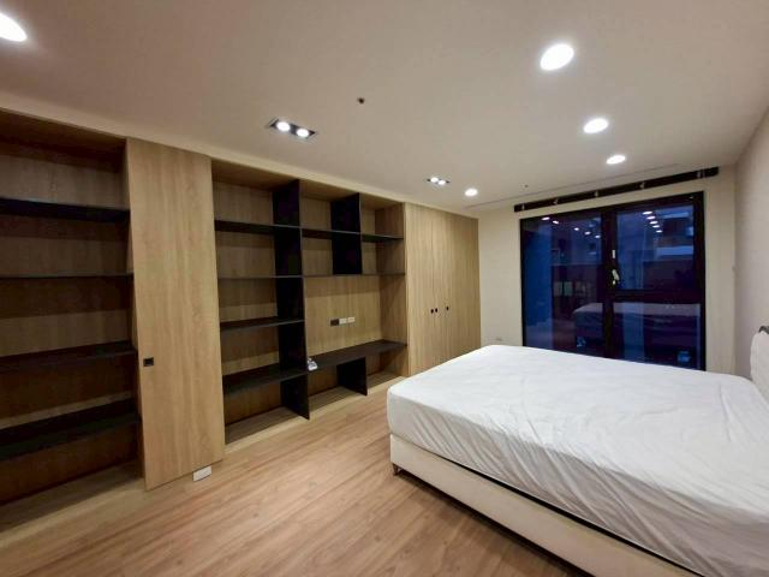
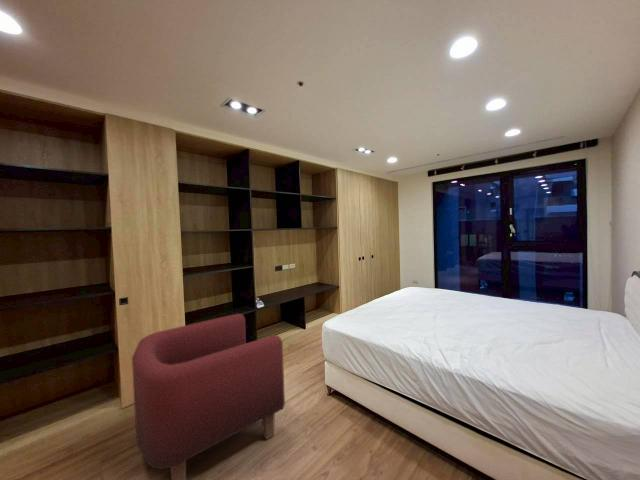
+ armchair [131,313,286,480]
